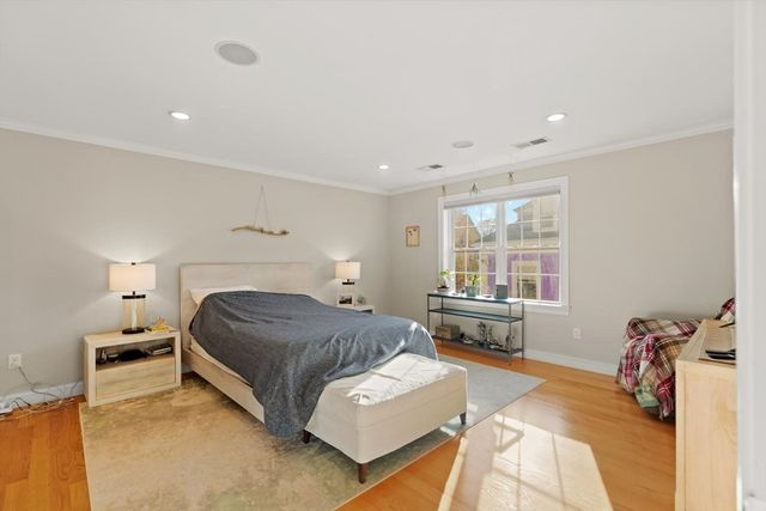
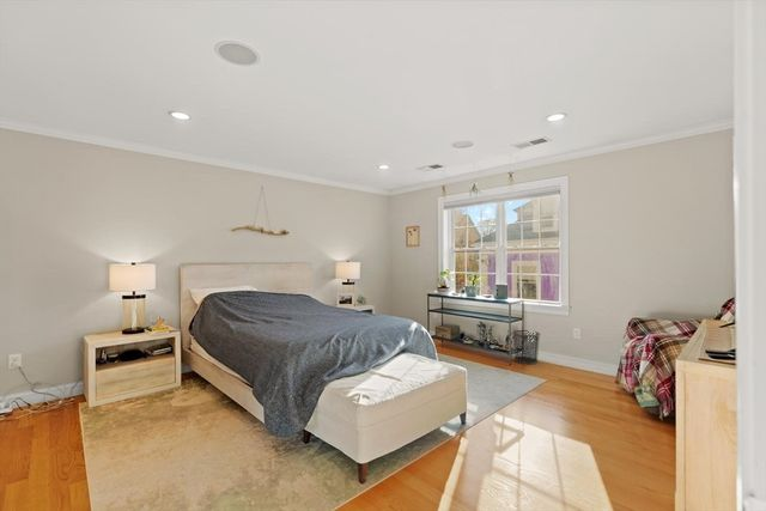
+ waste bin [511,329,541,365]
